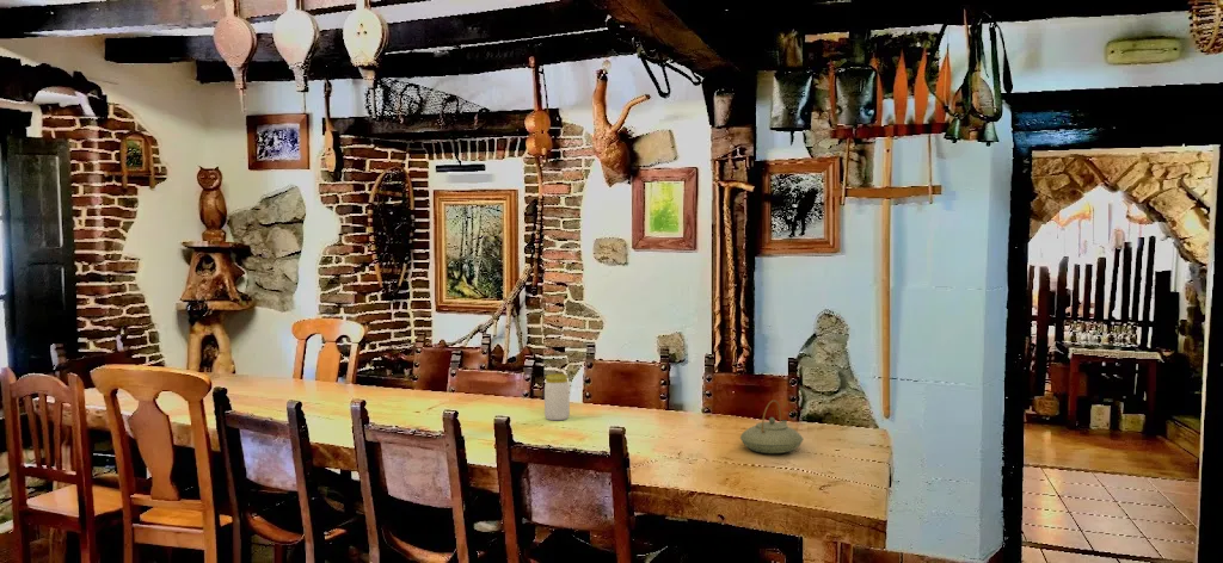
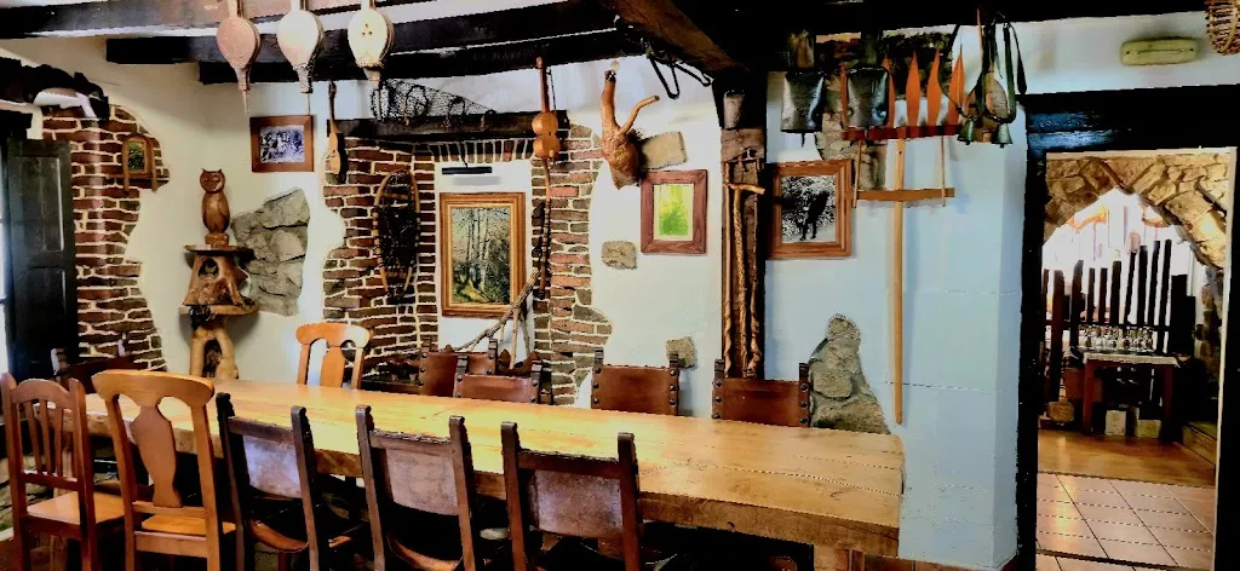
- teapot [739,398,805,454]
- jar [543,373,571,421]
